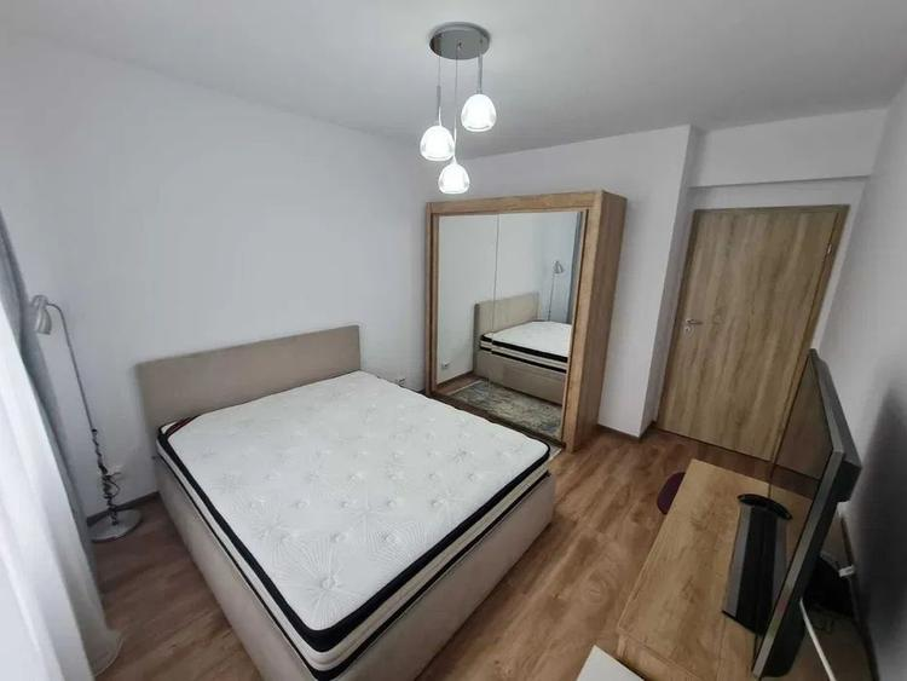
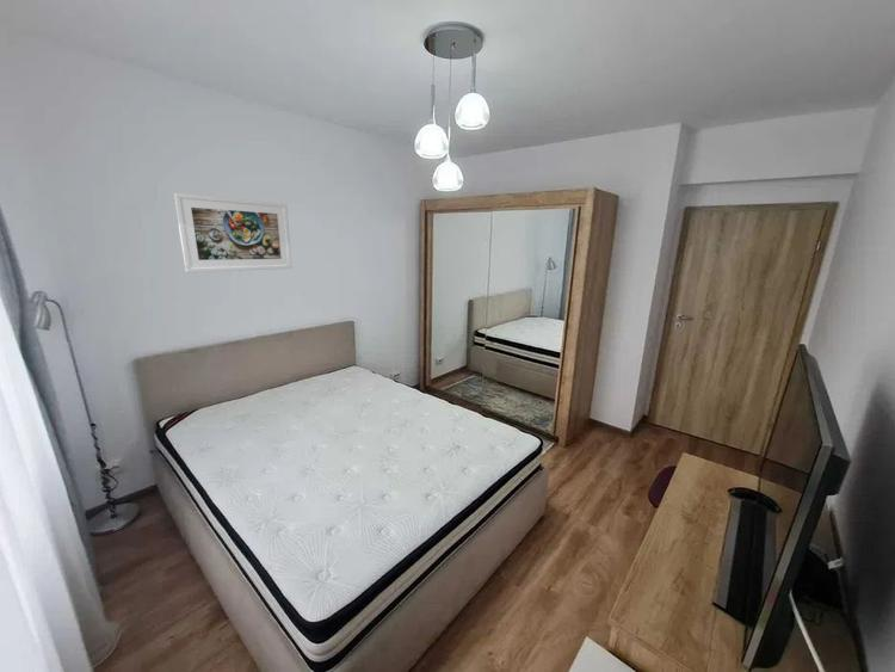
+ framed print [173,192,294,273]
